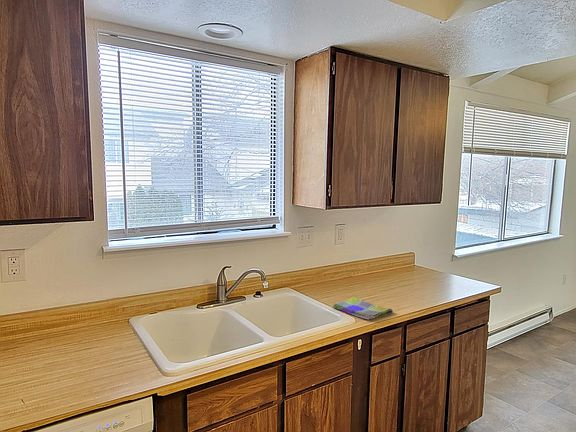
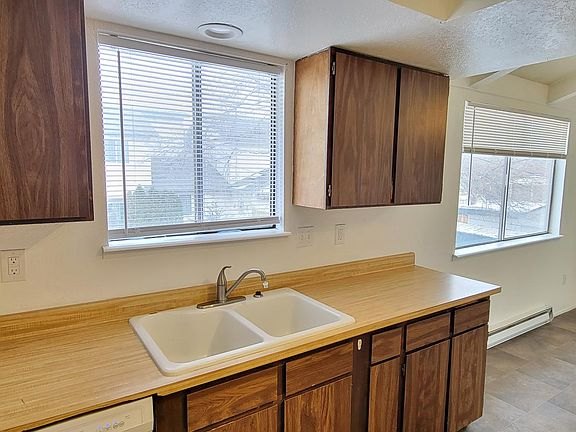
- dish towel [331,296,394,321]
